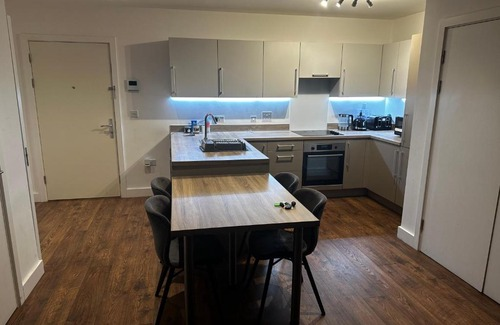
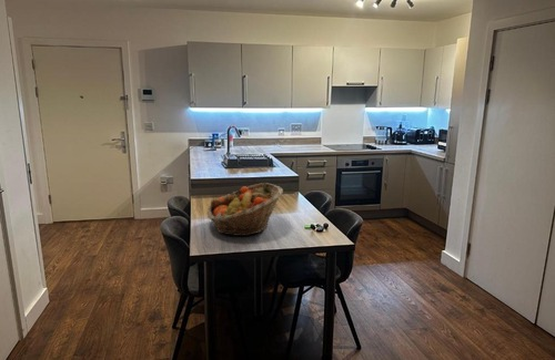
+ fruit basket [206,182,284,237]
